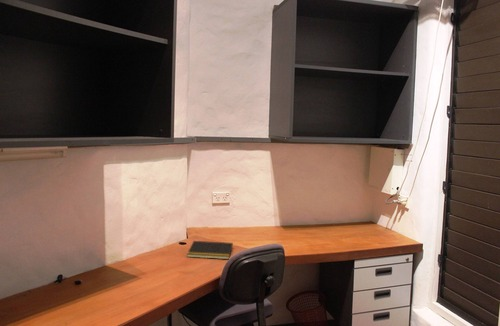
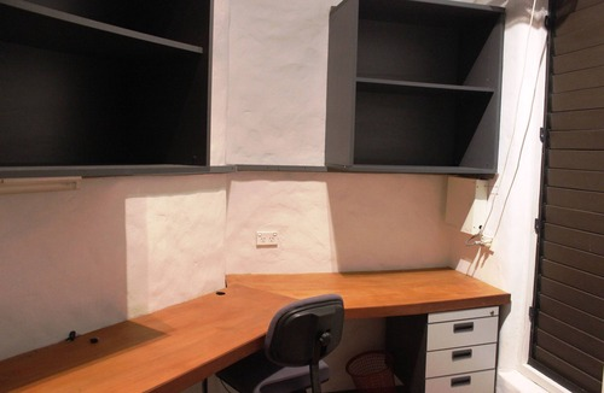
- notepad [186,240,234,260]
